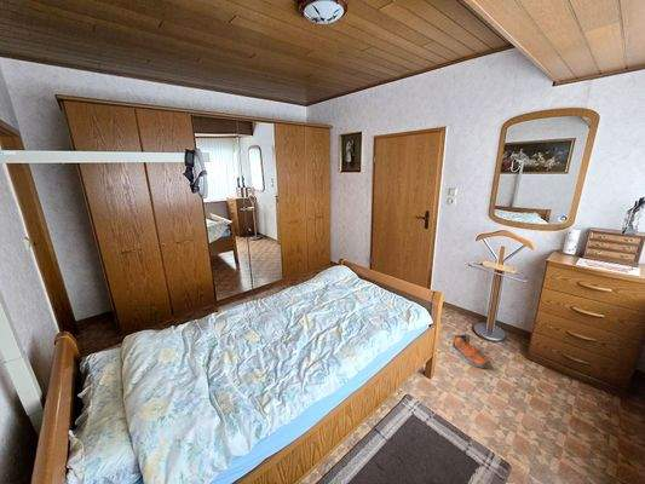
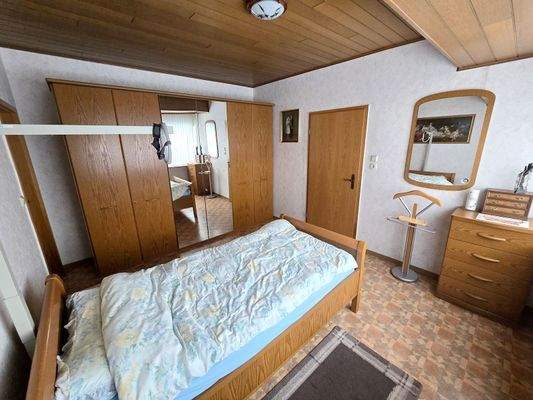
- sneaker [451,334,489,368]
